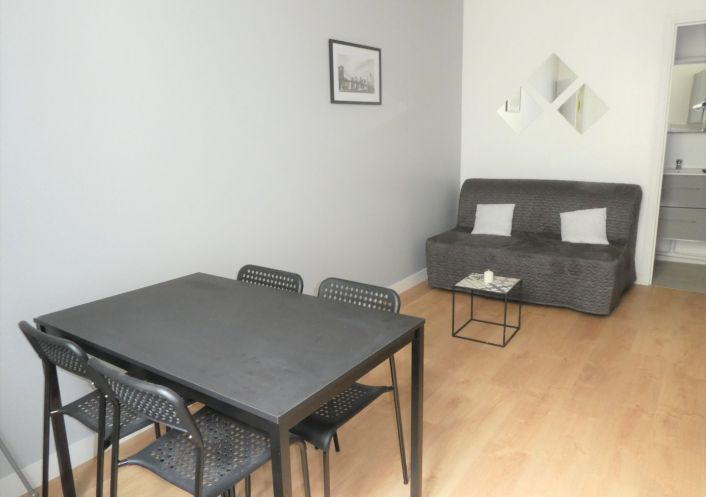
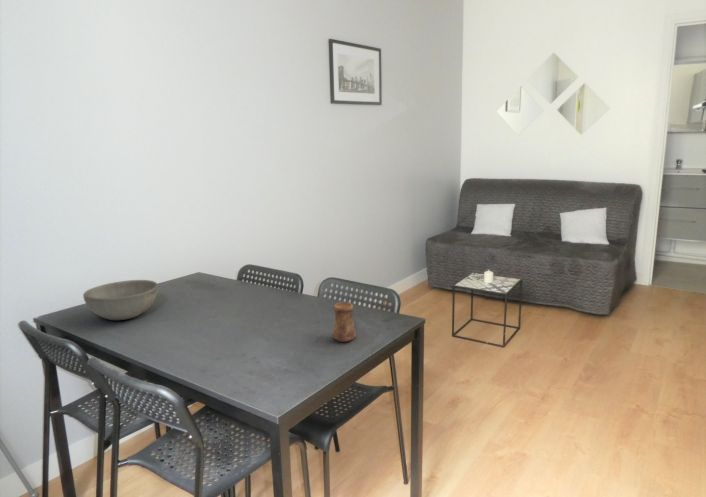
+ bowl [82,279,159,321]
+ cup [332,302,357,343]
